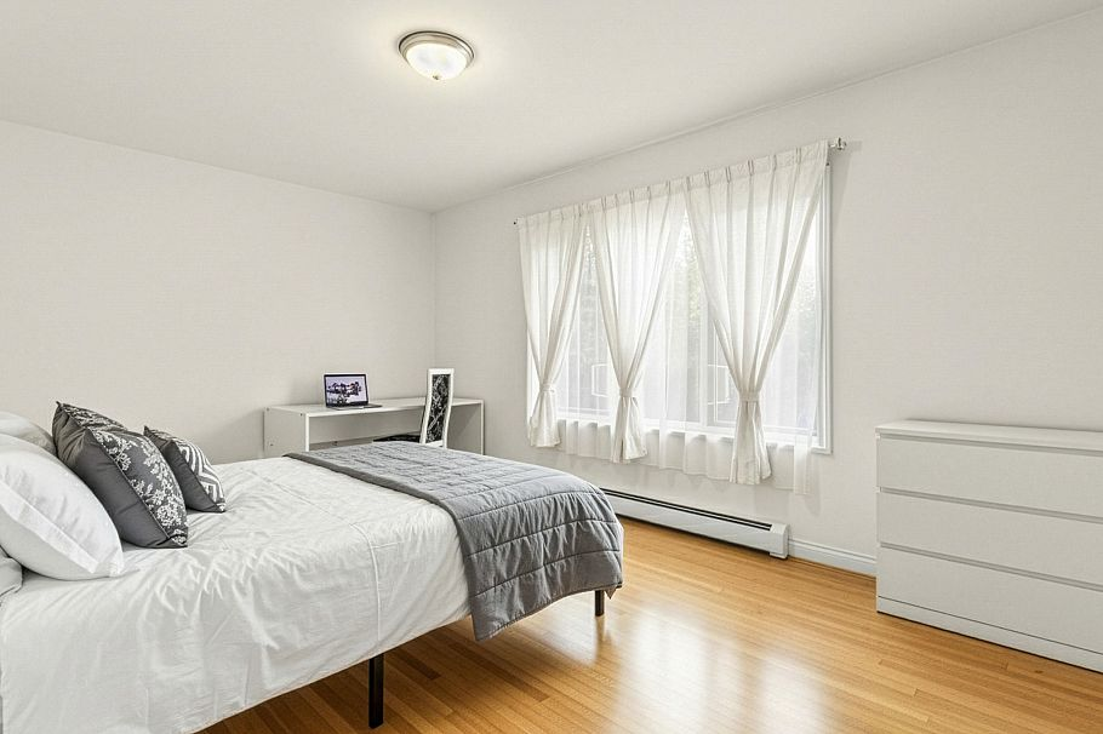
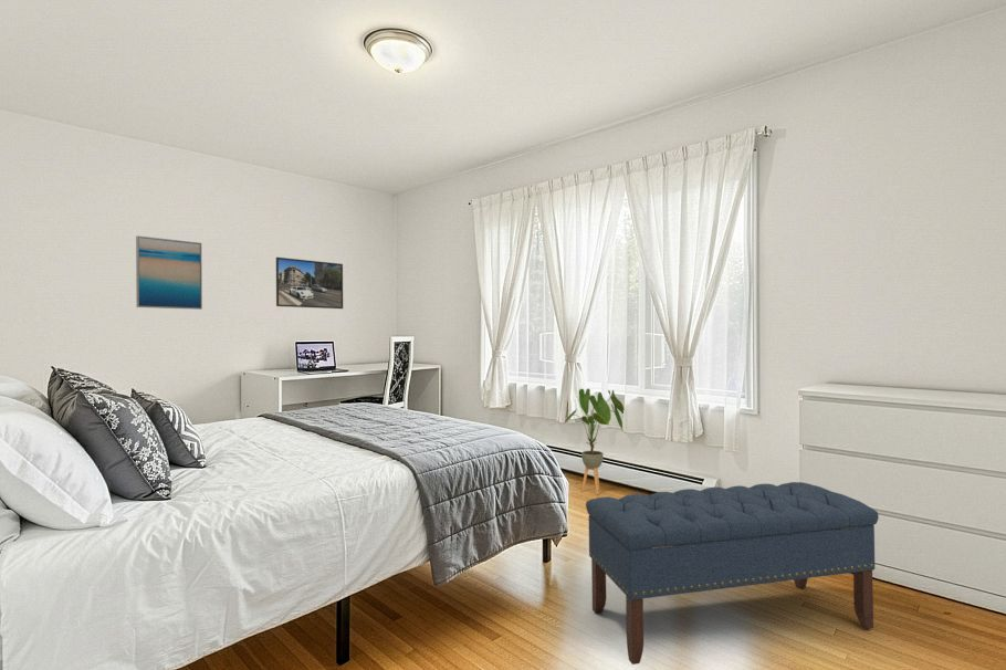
+ bench [585,481,880,666]
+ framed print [275,257,344,310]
+ house plant [563,387,626,495]
+ wall art [135,234,203,311]
